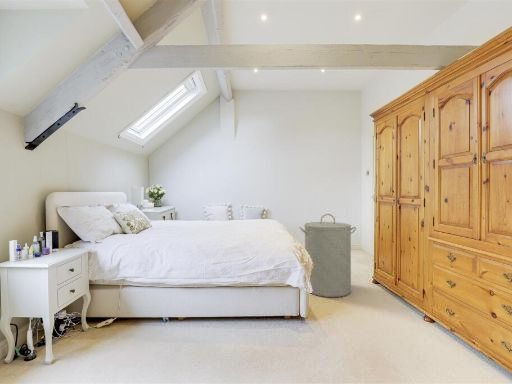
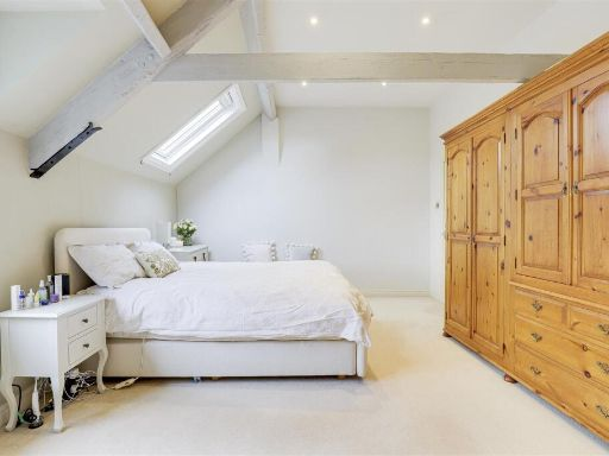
- laundry hamper [298,213,357,298]
